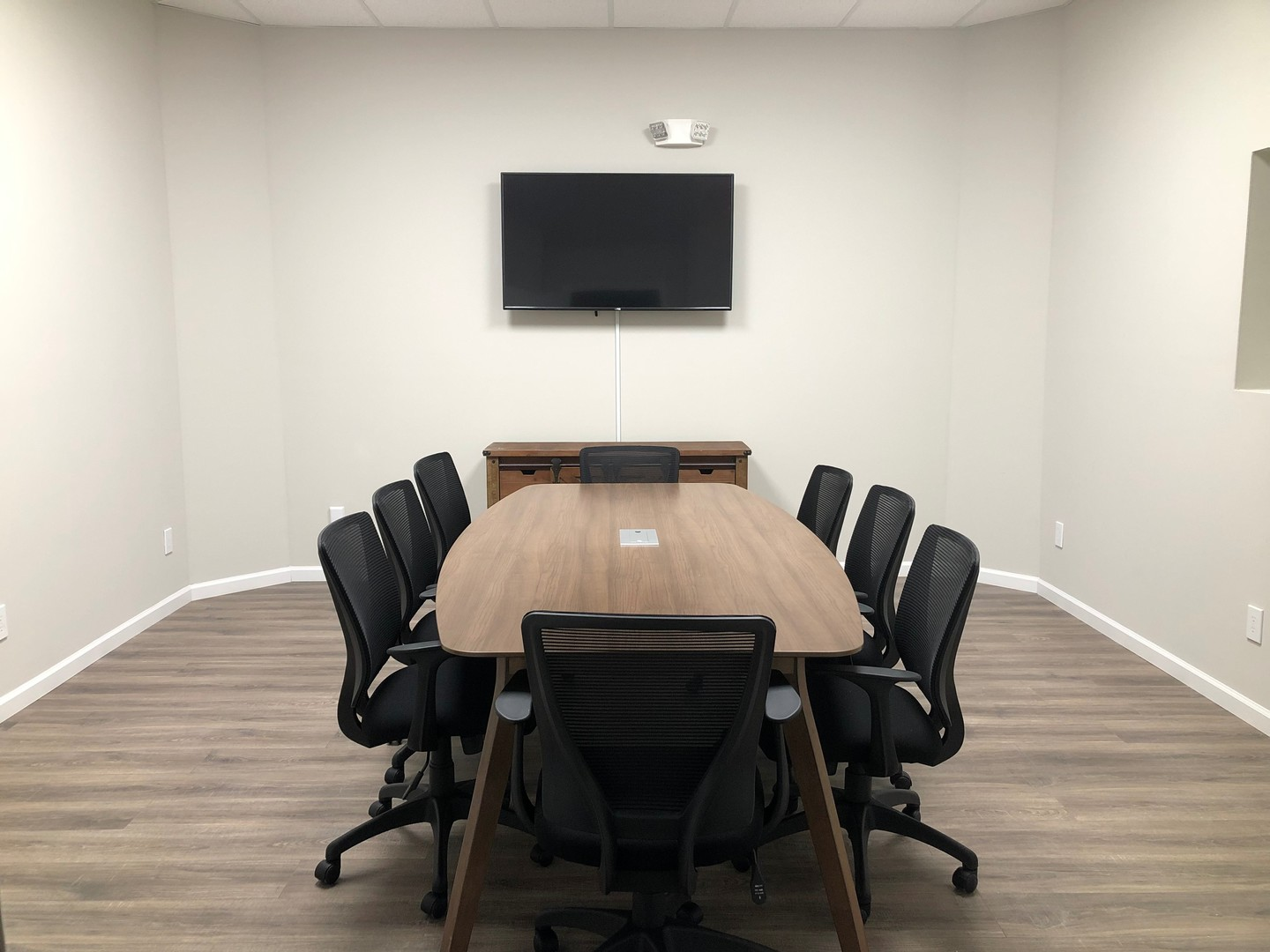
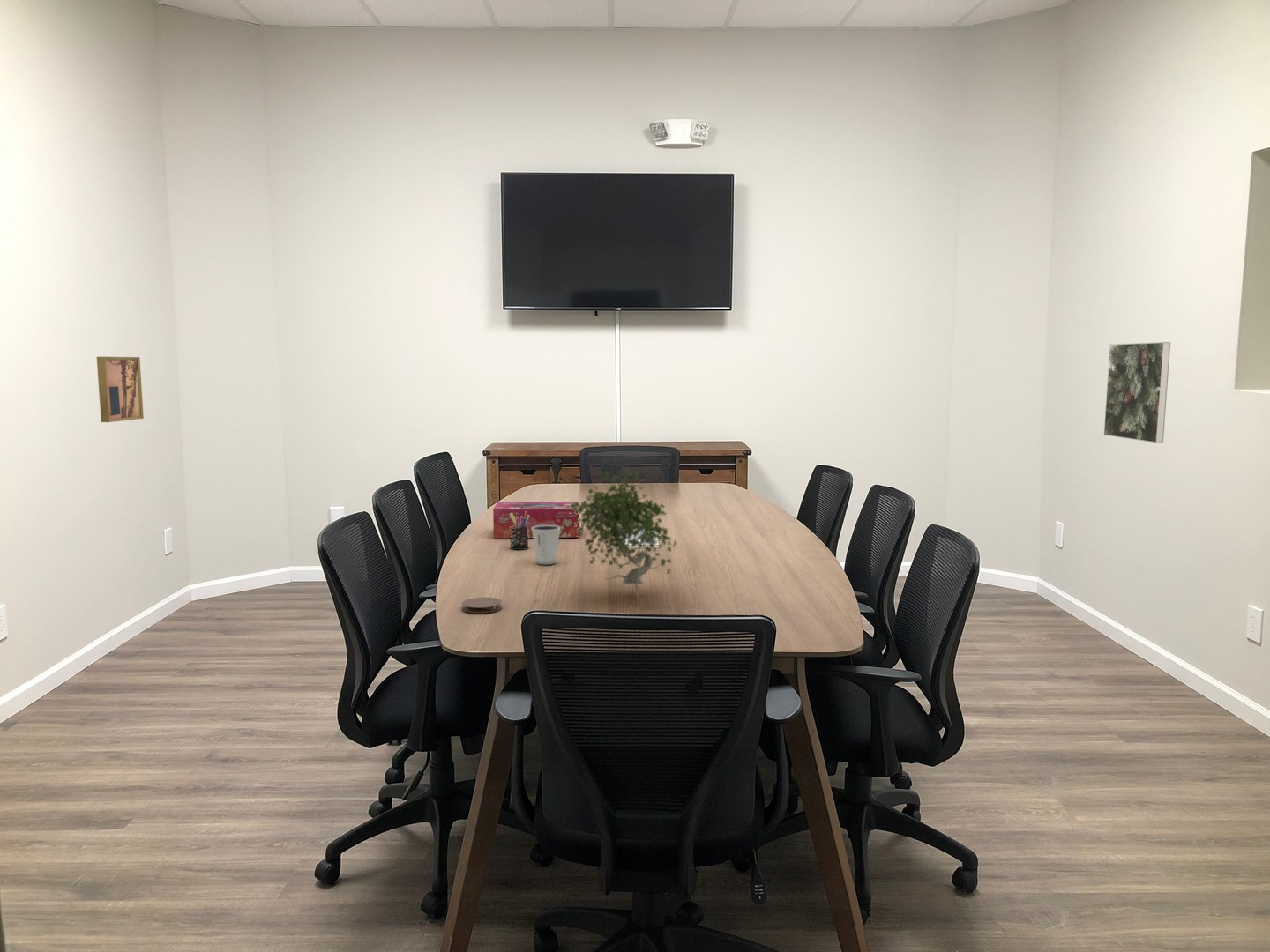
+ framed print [1102,341,1171,444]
+ pen holder [509,511,529,551]
+ tissue box [492,501,580,539]
+ coaster [461,597,503,614]
+ dixie cup [532,525,560,565]
+ wall art [96,356,145,423]
+ plant [570,467,678,609]
